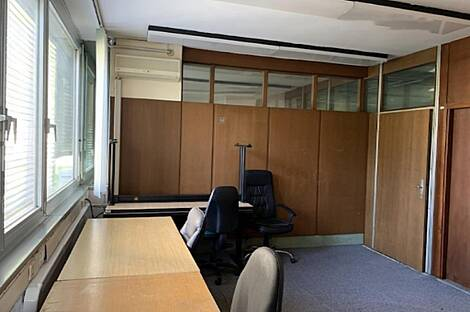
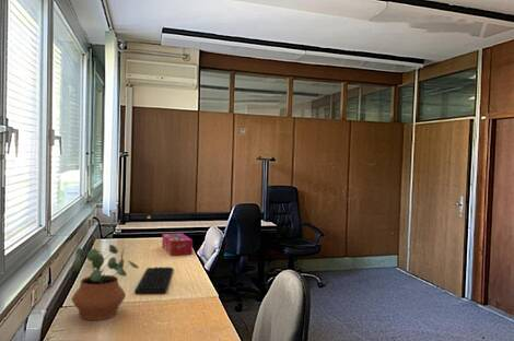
+ keyboard [133,266,174,294]
+ tissue box [161,233,194,257]
+ potted plant [70,244,140,321]
